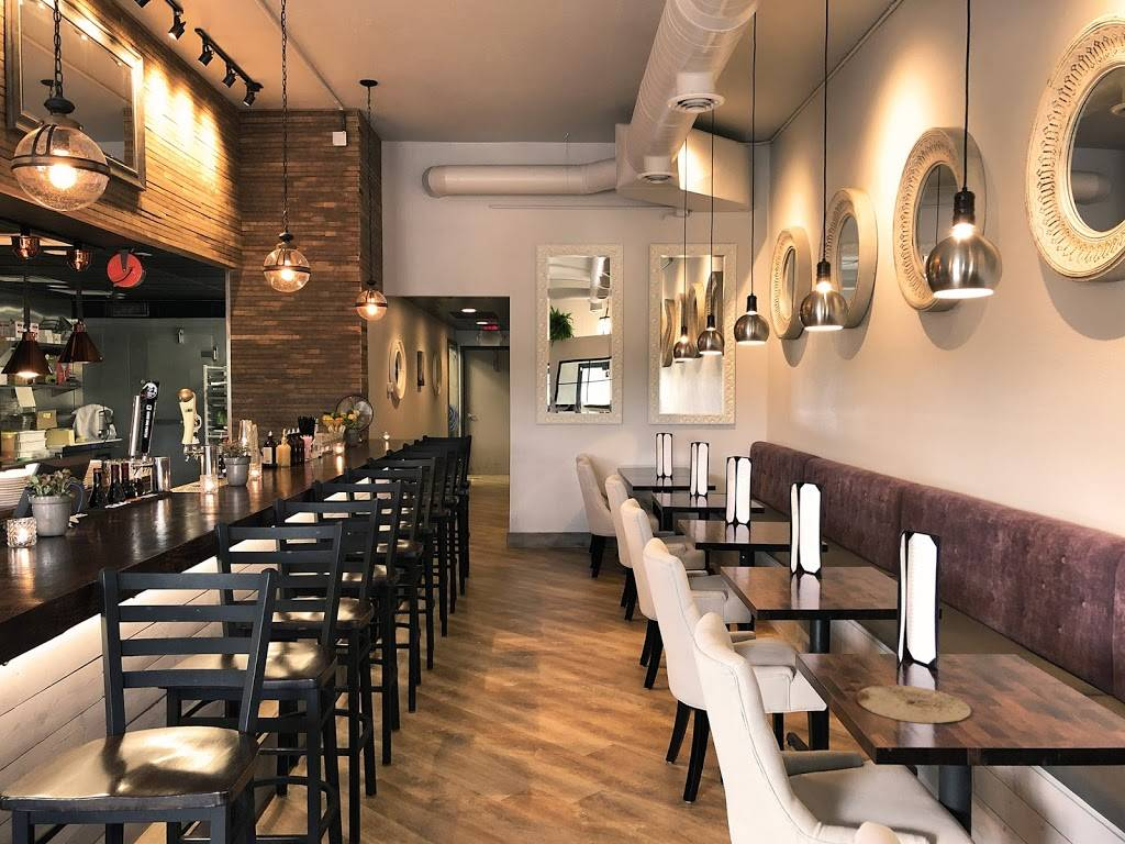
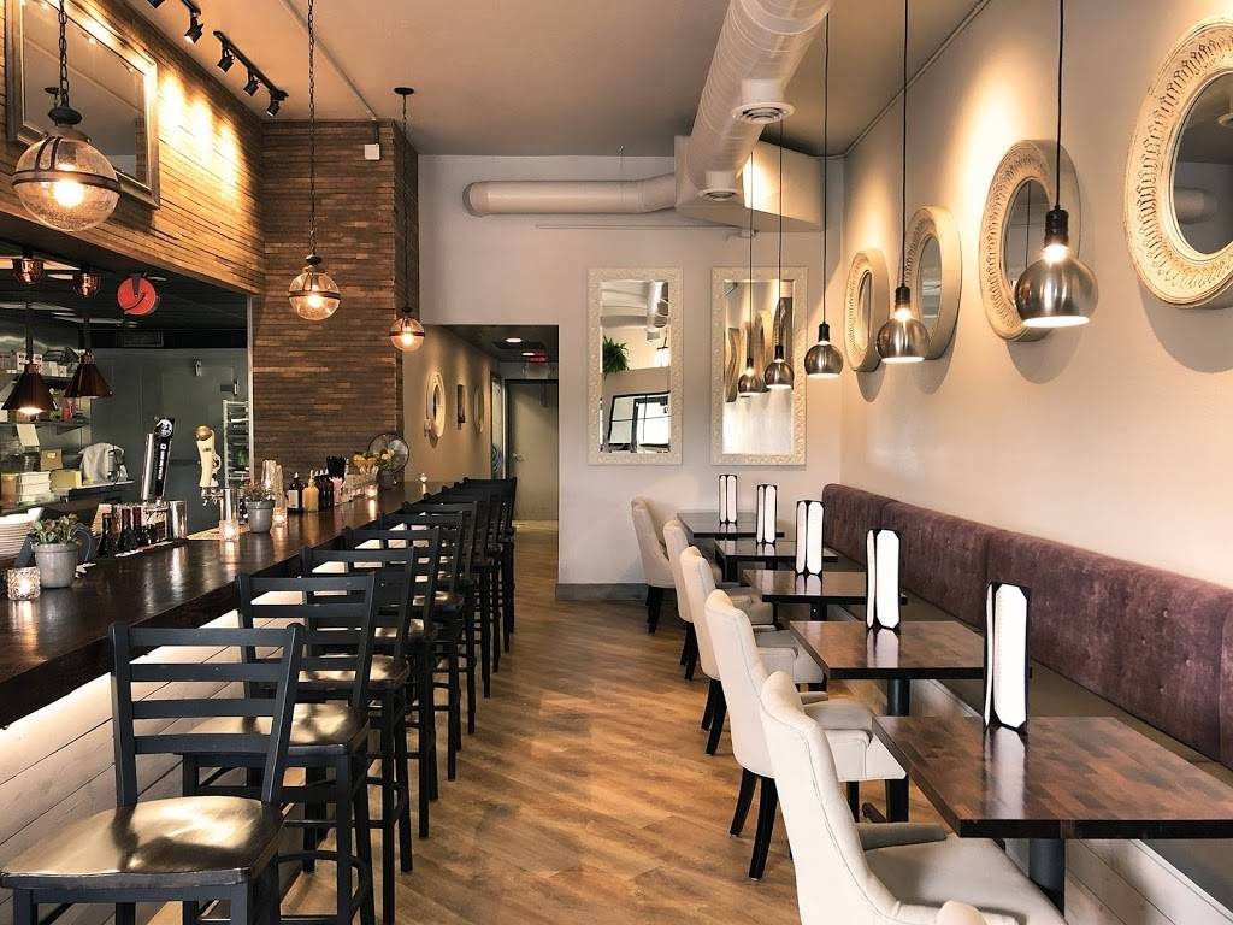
- plate [856,684,972,724]
